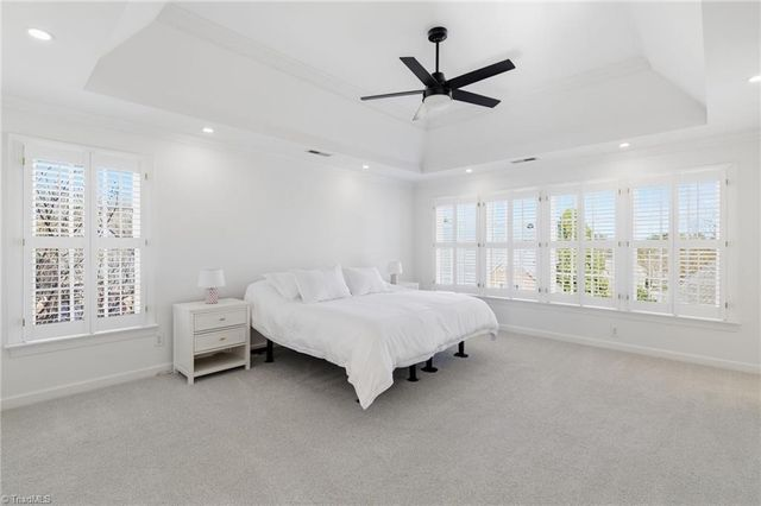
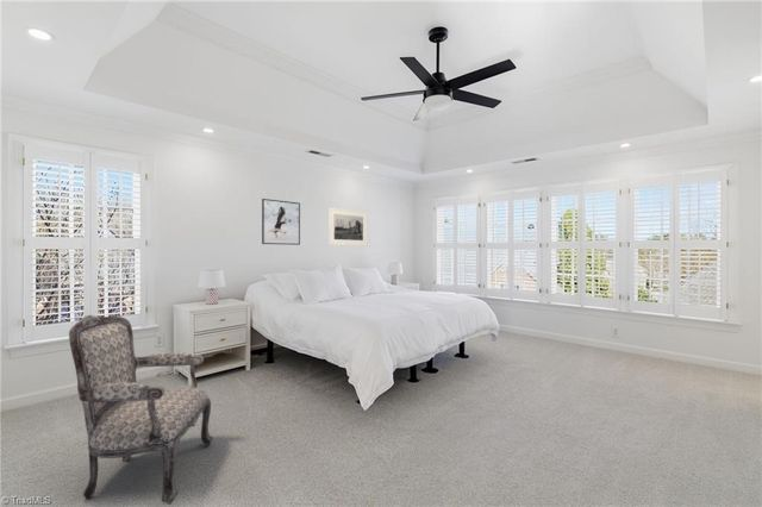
+ armchair [68,314,214,506]
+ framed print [261,198,301,246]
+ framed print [327,207,368,246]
